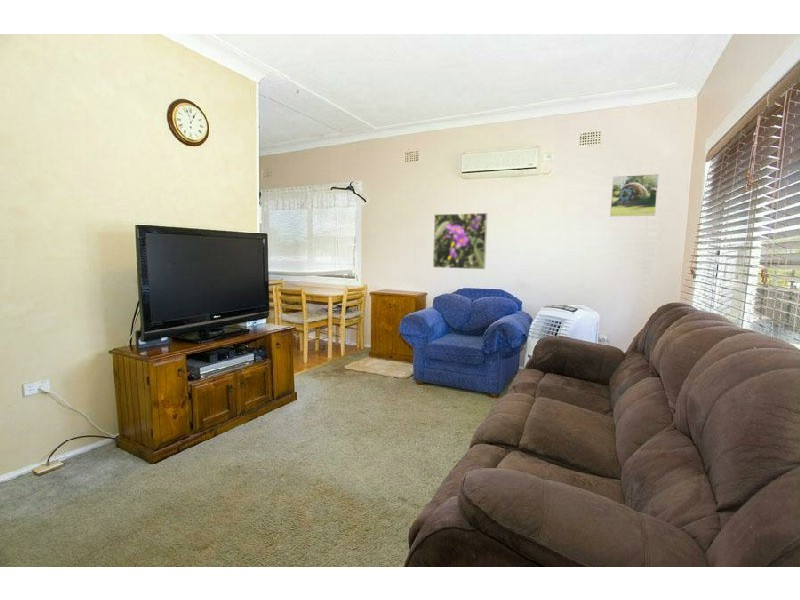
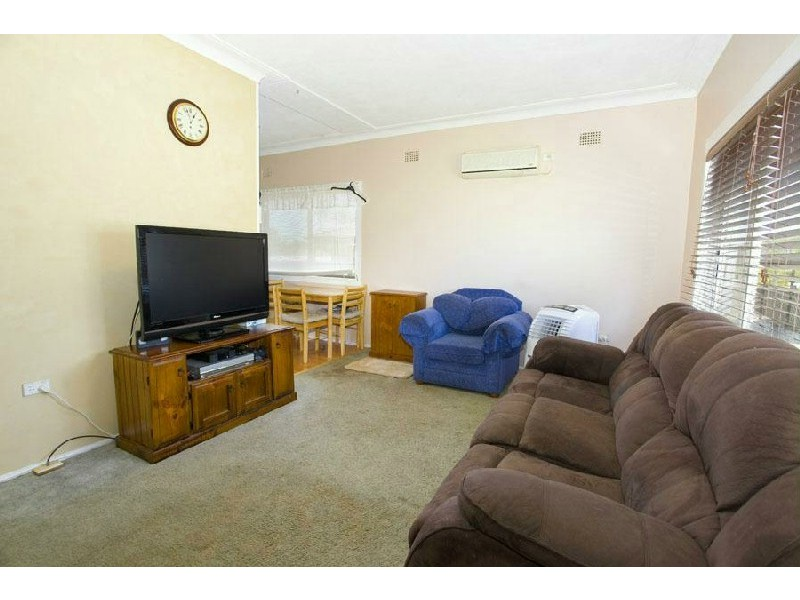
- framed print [609,173,660,217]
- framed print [432,212,488,270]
